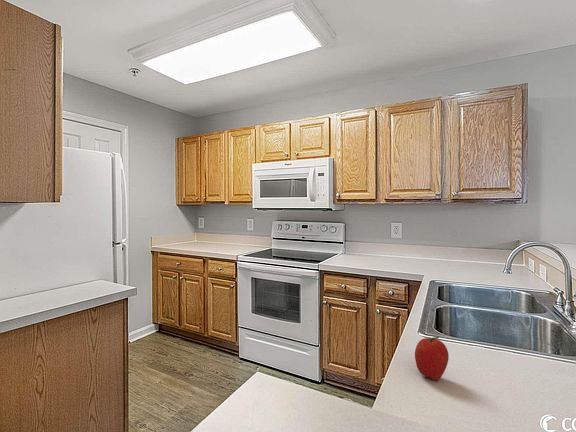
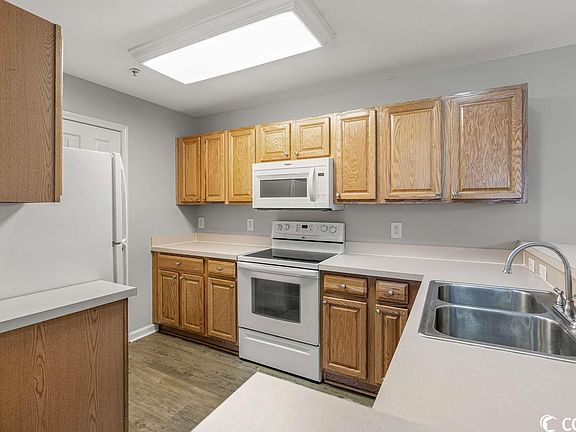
- fruit [414,336,450,381]
